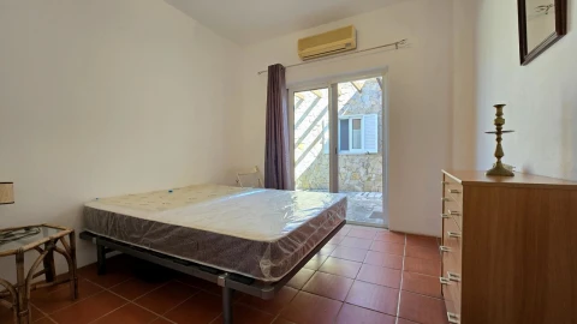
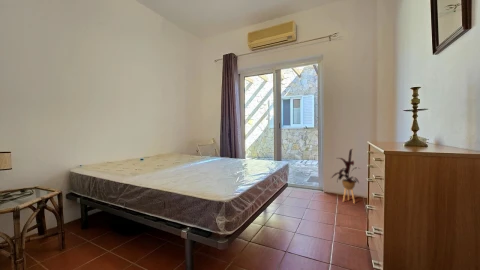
+ house plant [330,148,362,204]
